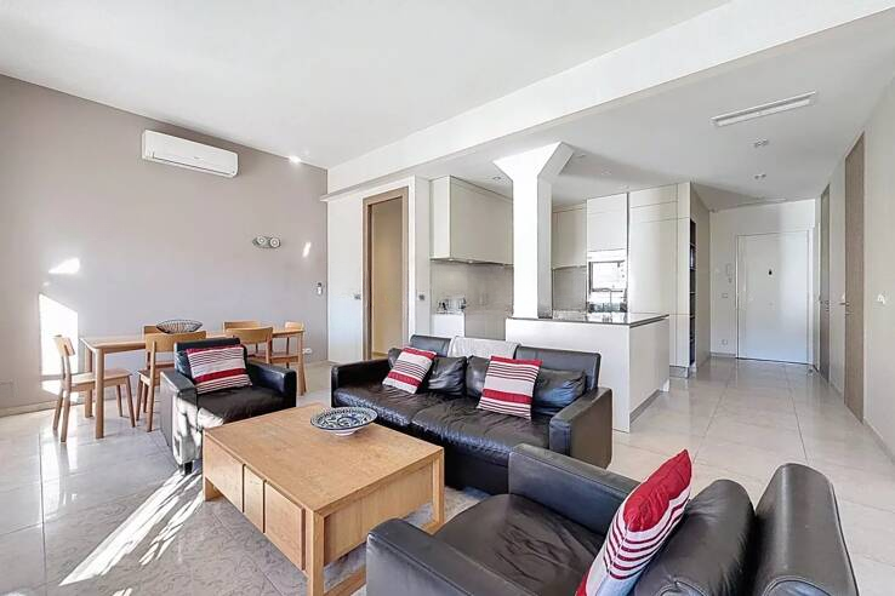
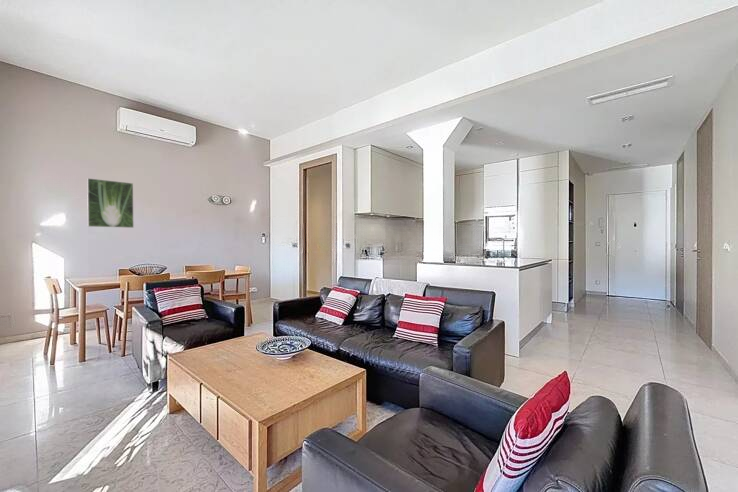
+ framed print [86,177,135,229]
